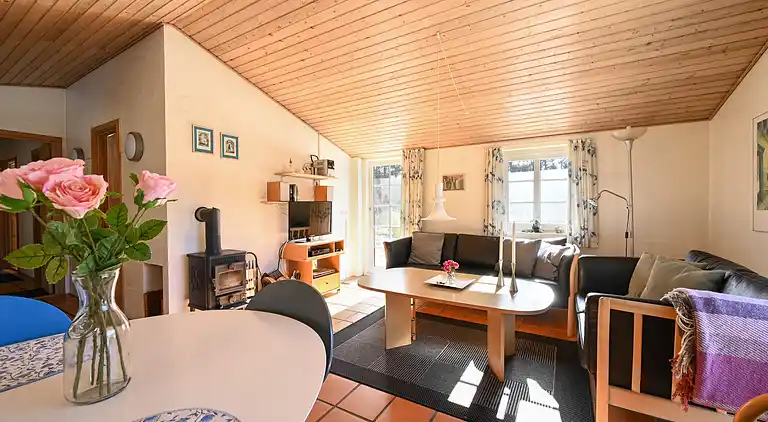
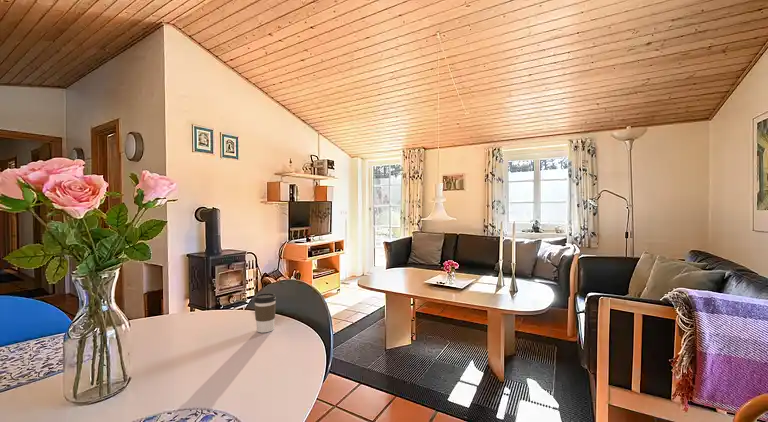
+ coffee cup [253,292,277,334]
